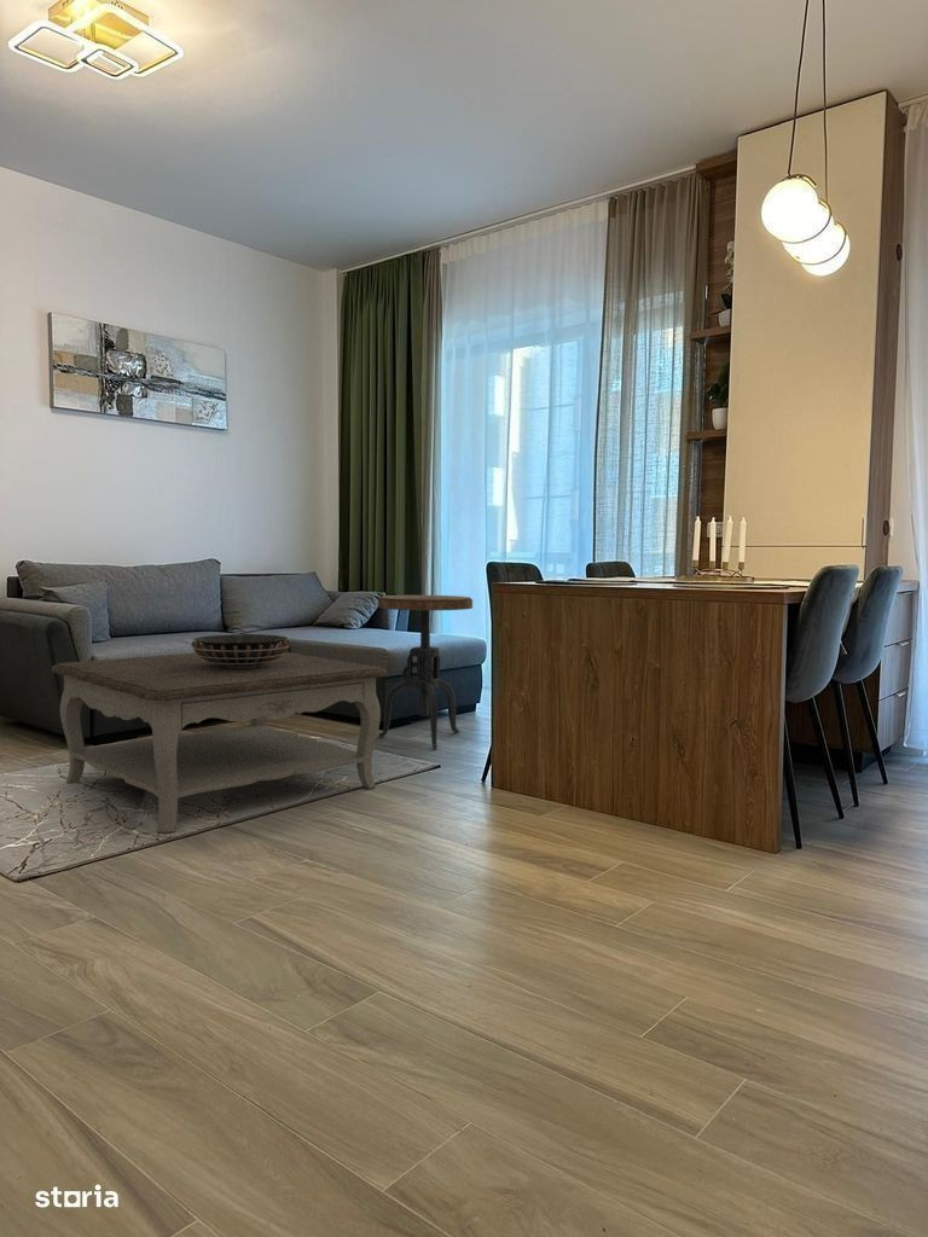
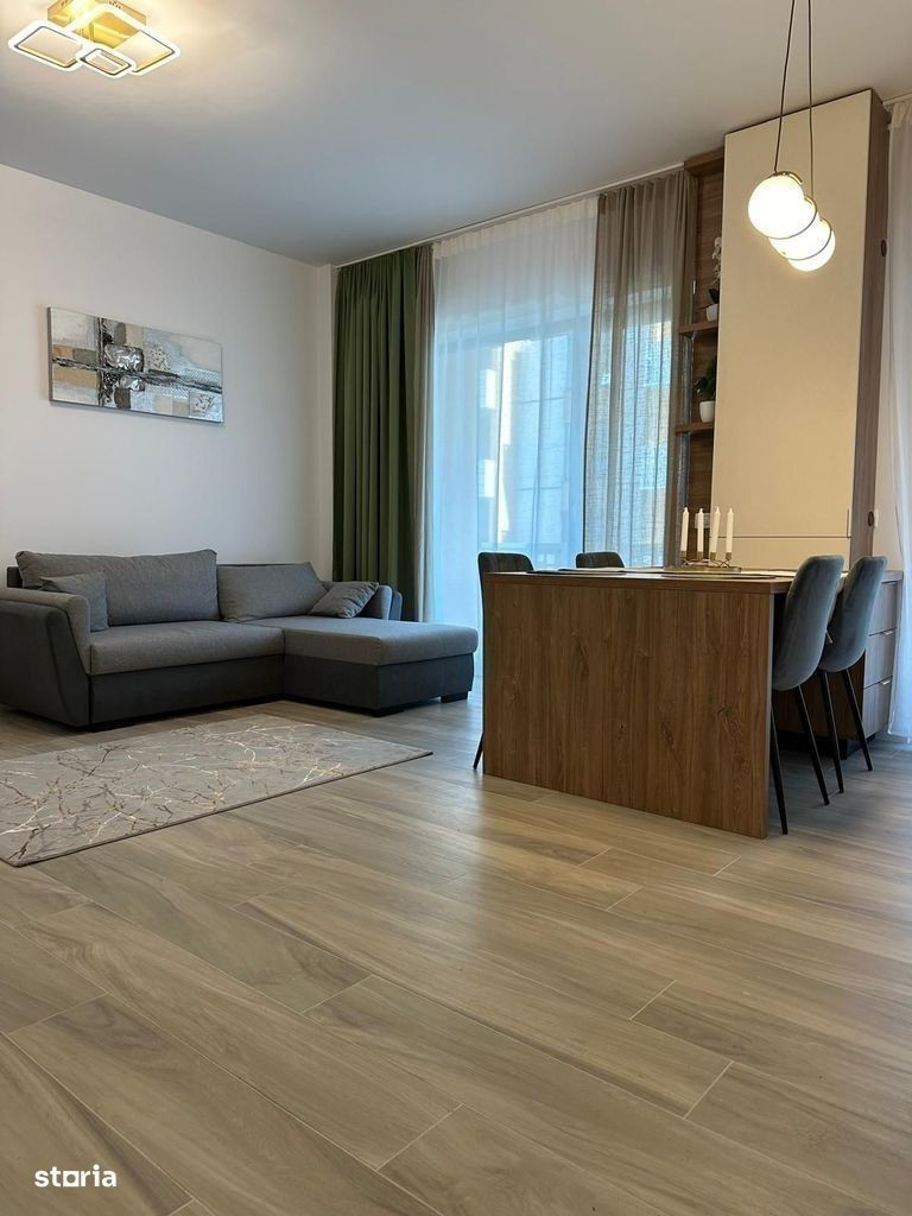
- side table [377,594,474,750]
- coffee table [51,651,388,835]
- decorative bowl [190,633,291,668]
